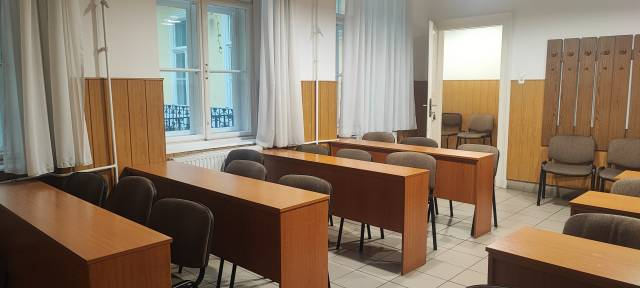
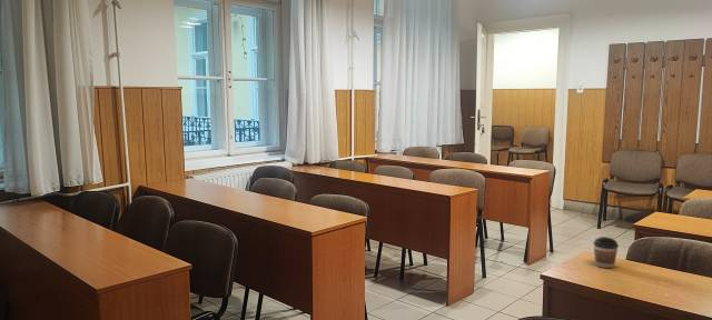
+ coffee cup [593,236,620,269]
